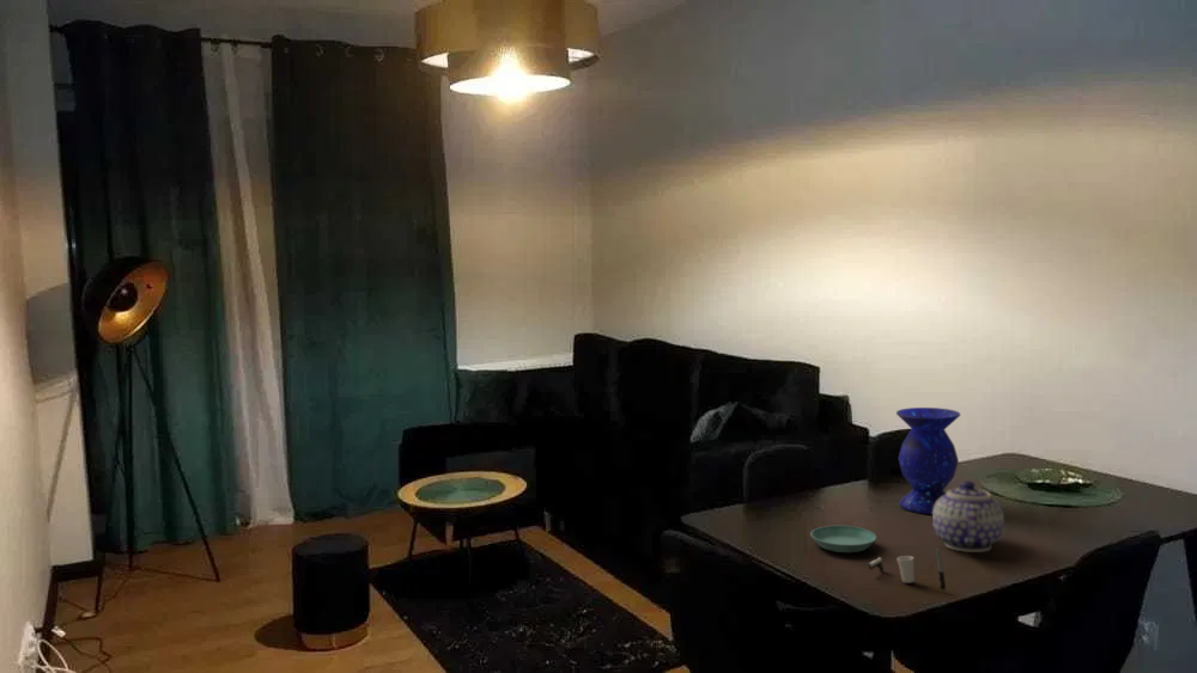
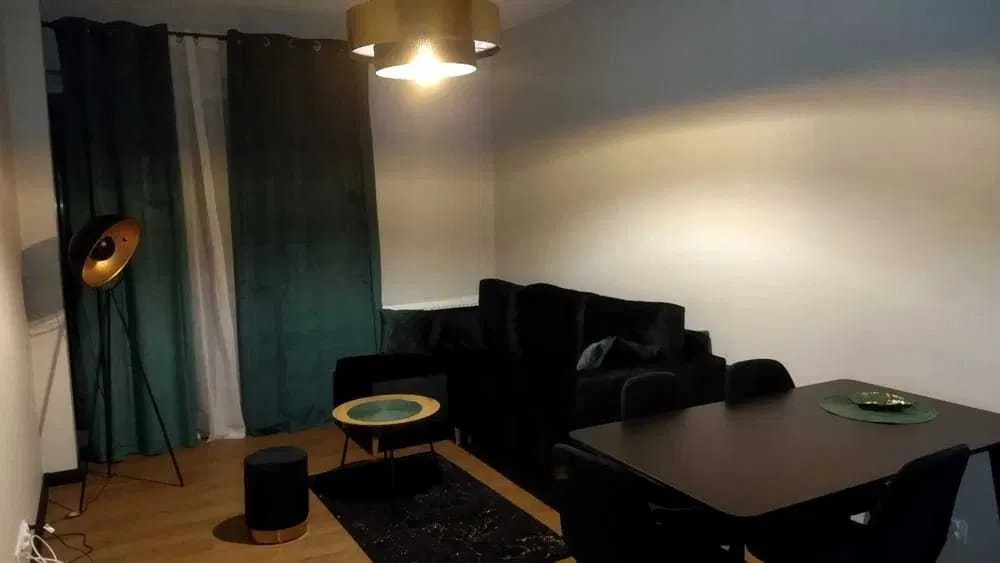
- cup [868,546,947,592]
- saucer [809,525,877,553]
- teapot [931,479,1005,553]
- vase [895,406,961,515]
